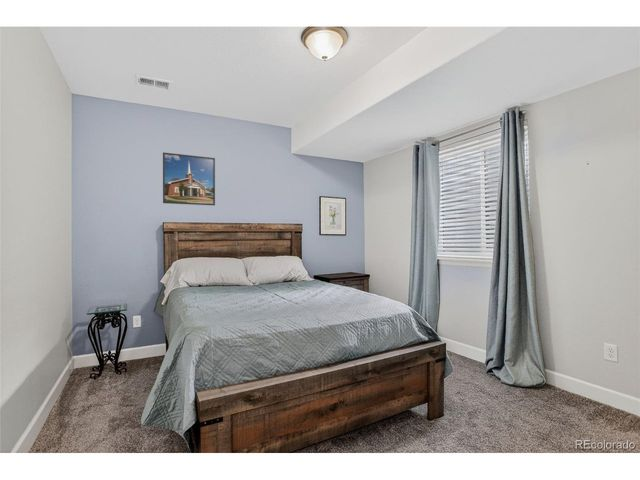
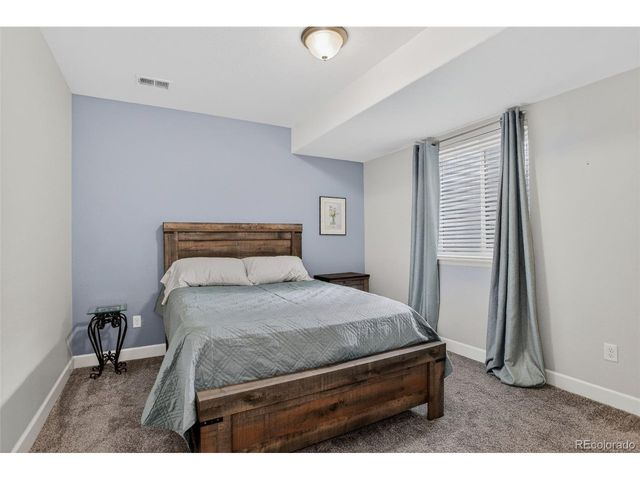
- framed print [162,152,216,206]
